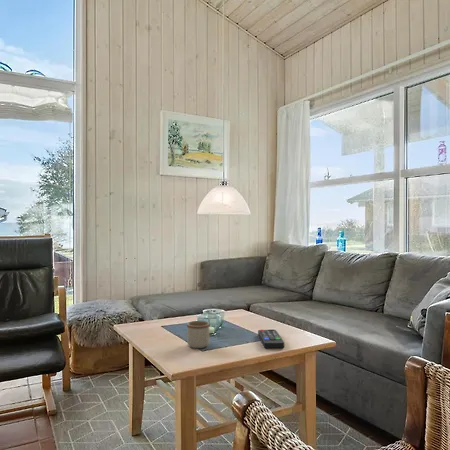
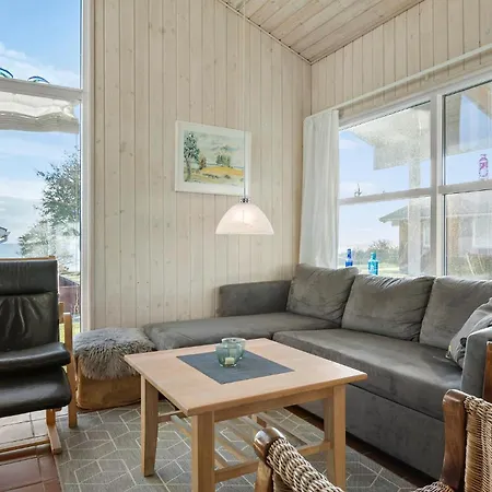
- mug [186,320,210,349]
- remote control [257,328,285,349]
